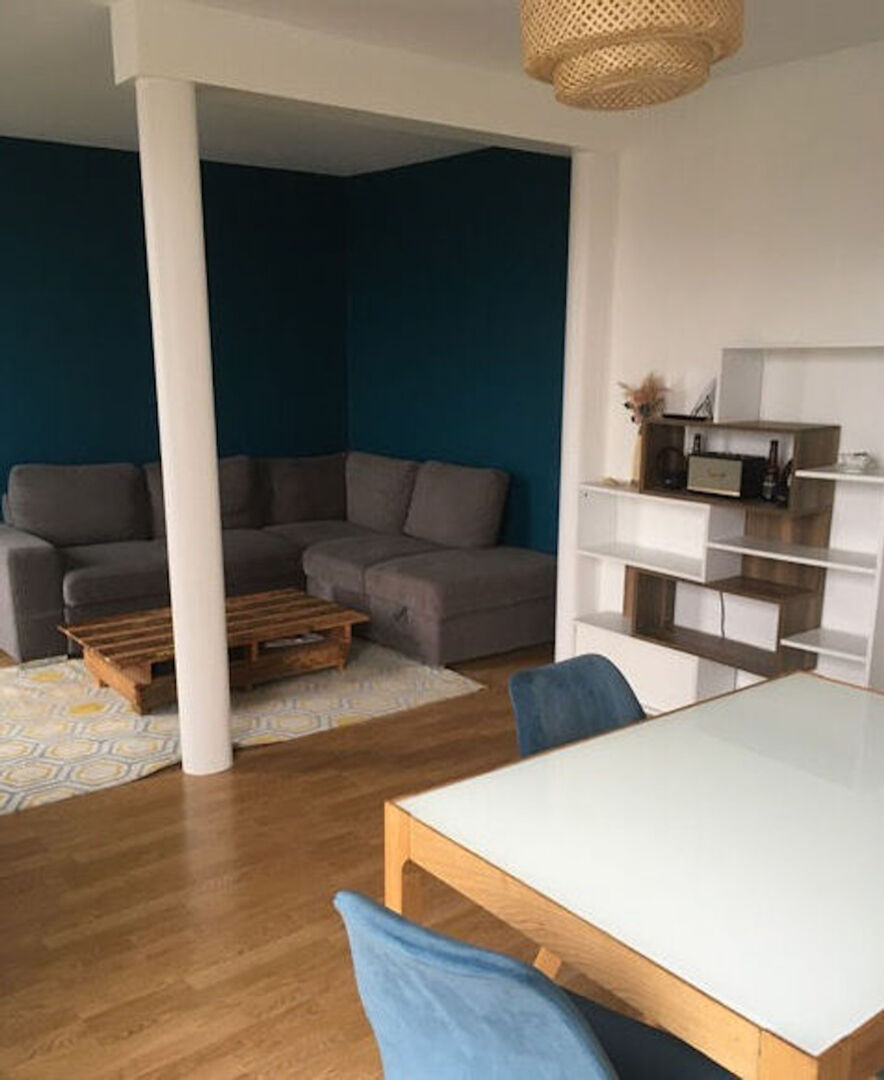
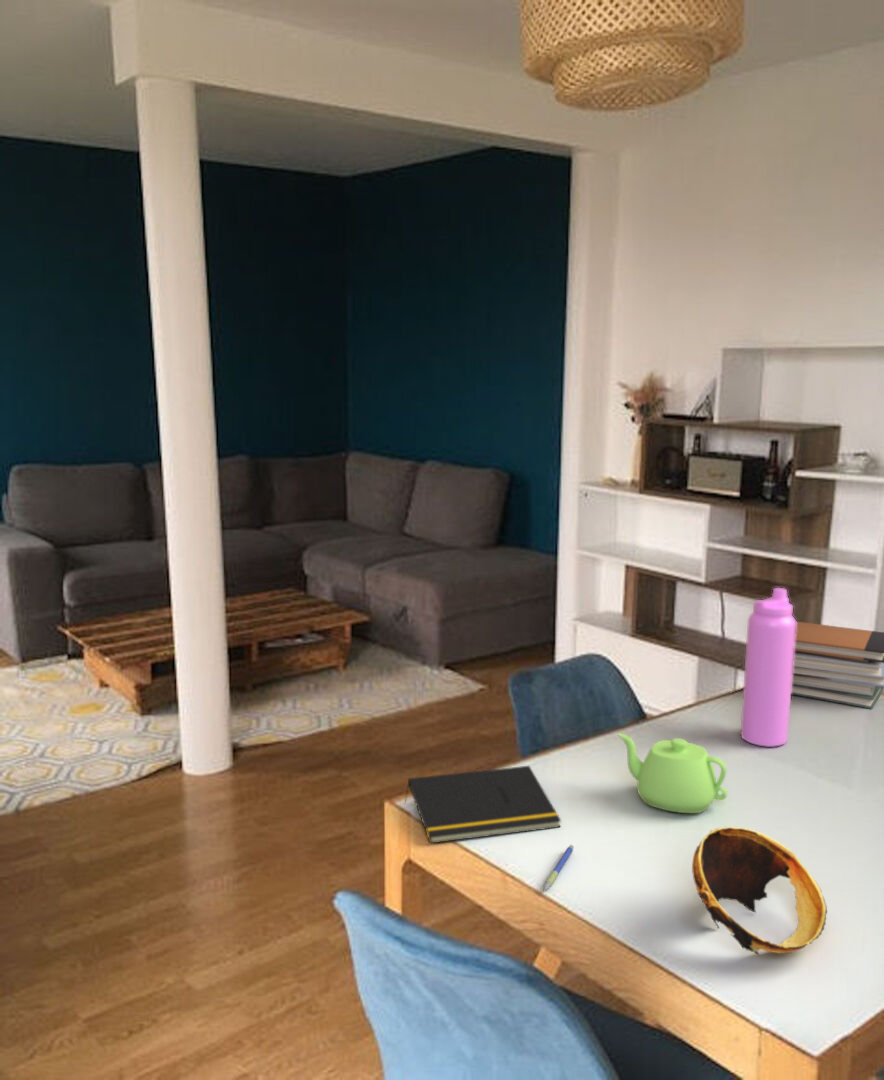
+ teapot [617,732,728,814]
+ pen [543,844,575,892]
+ bowl [691,826,828,956]
+ book stack [791,620,884,710]
+ notepad [404,765,562,844]
+ water bottle [740,587,797,748]
